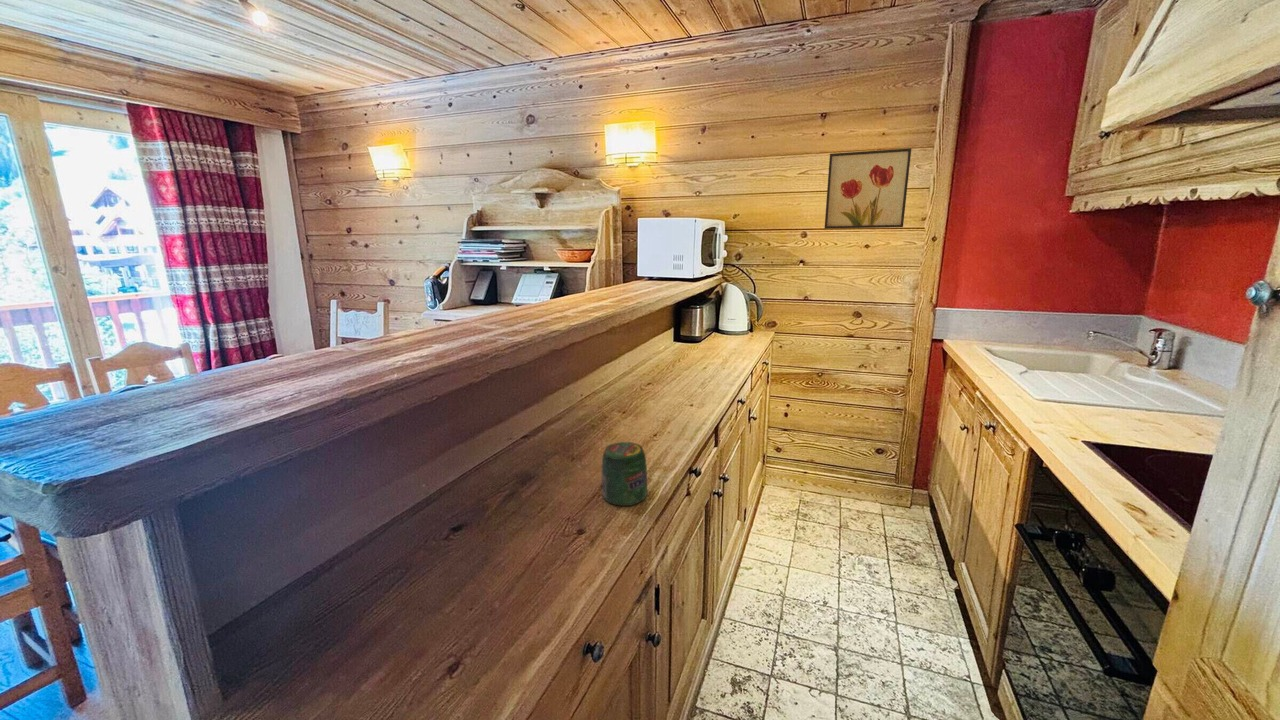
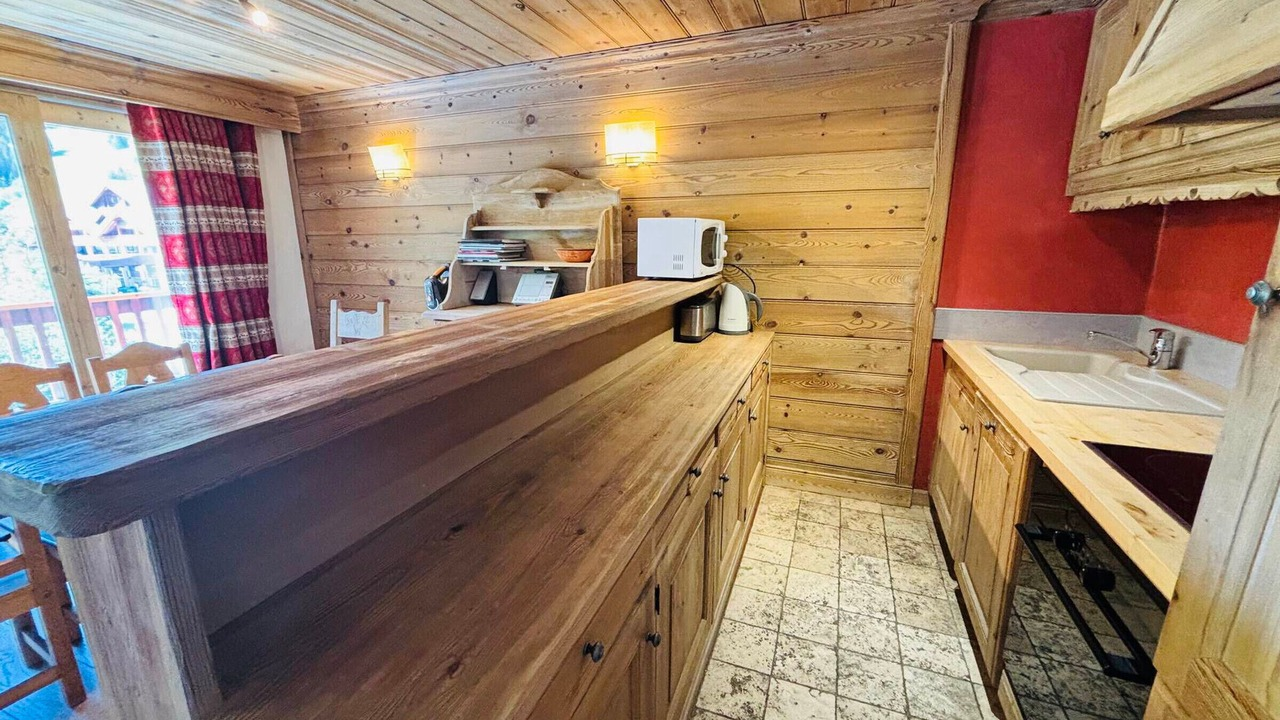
- jar [601,441,648,507]
- wall art [824,147,912,230]
